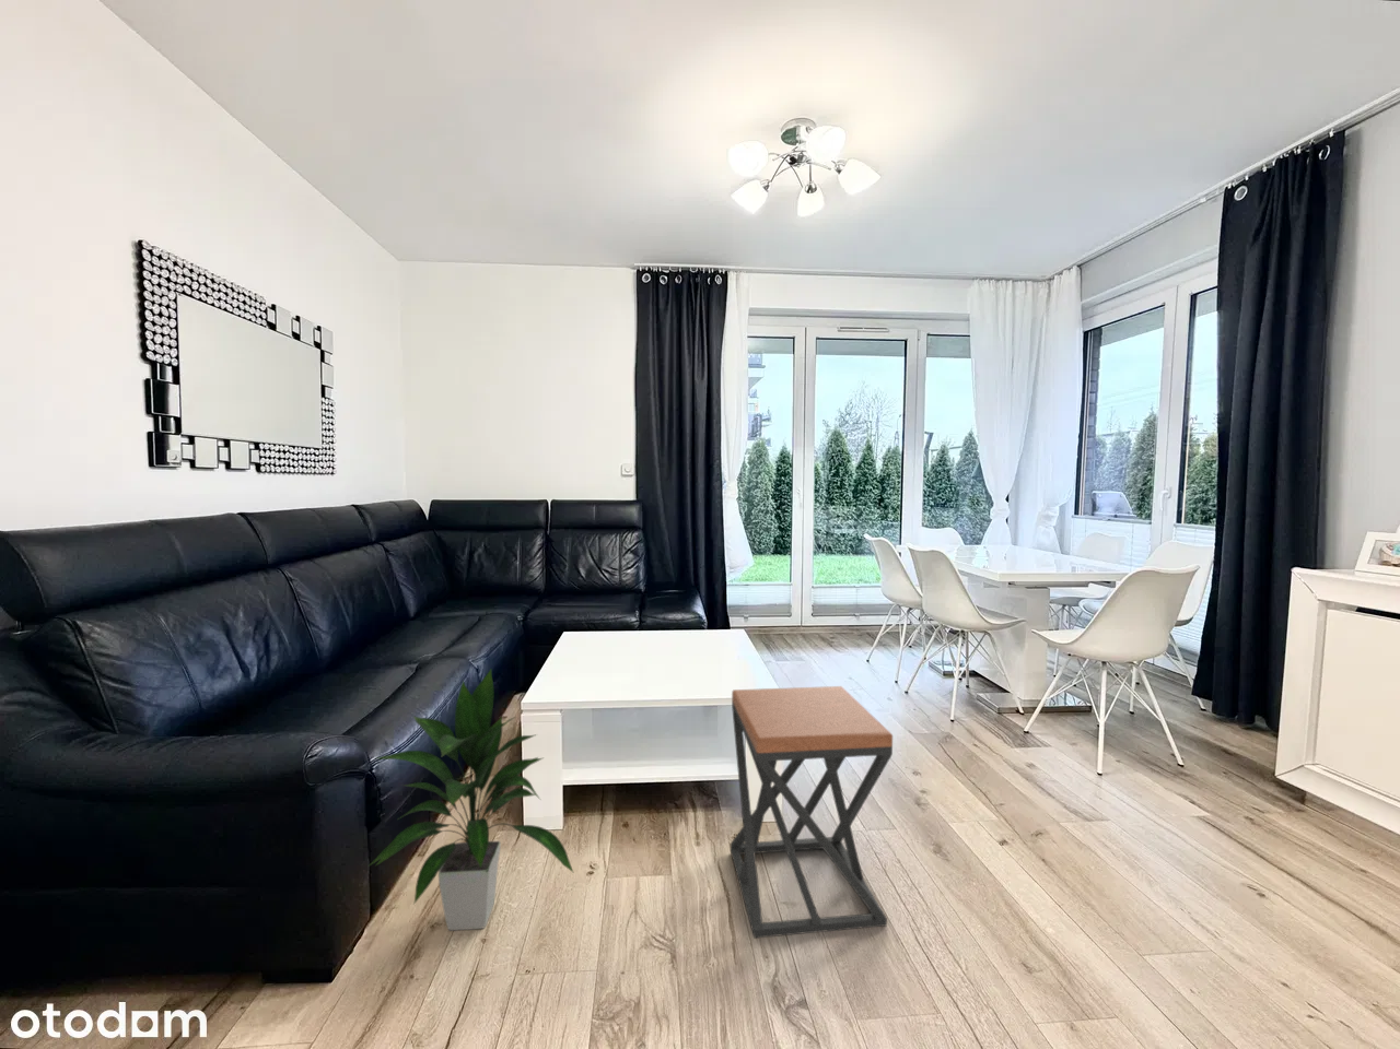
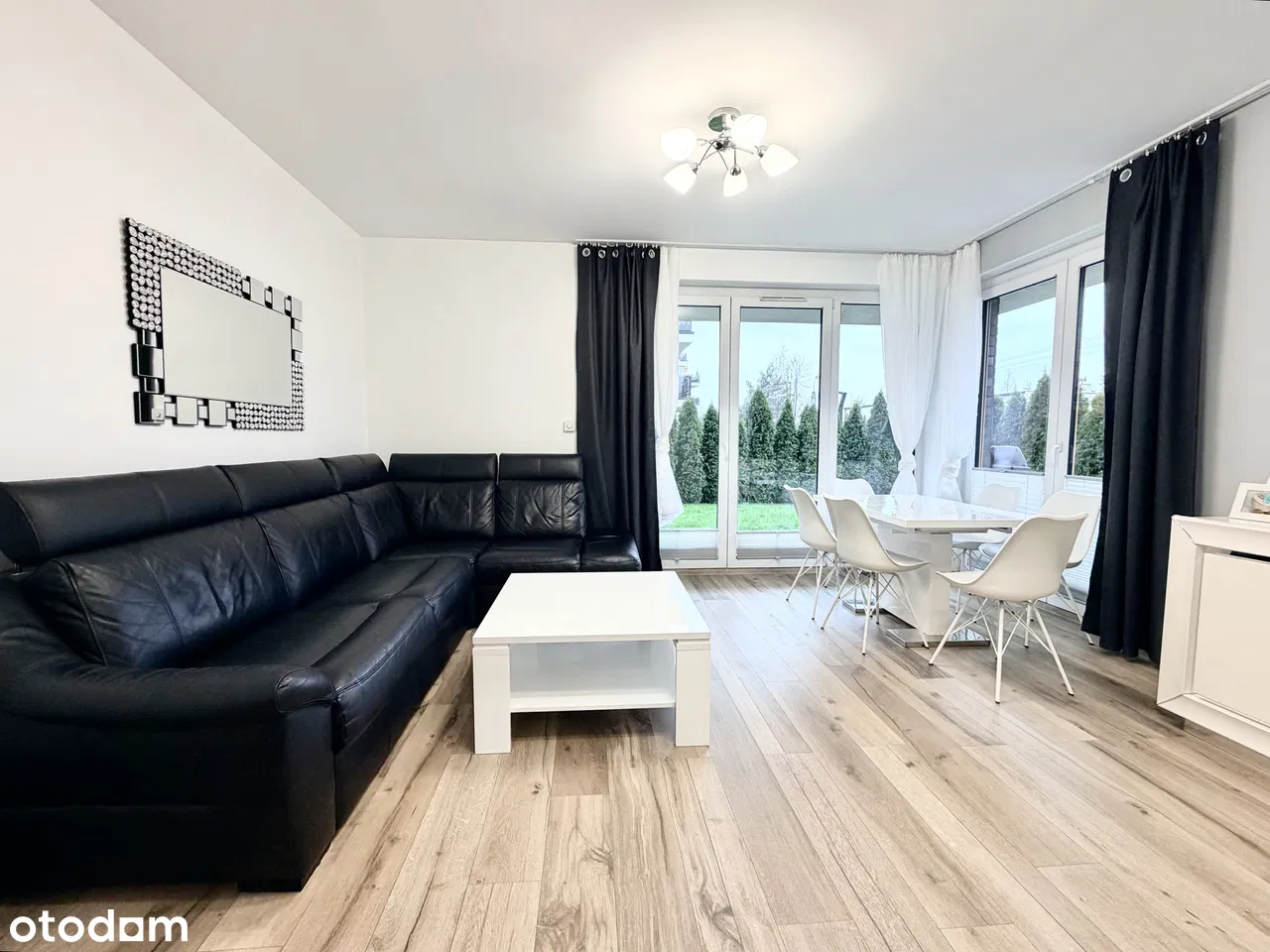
- stool [730,685,894,940]
- indoor plant [368,669,574,932]
